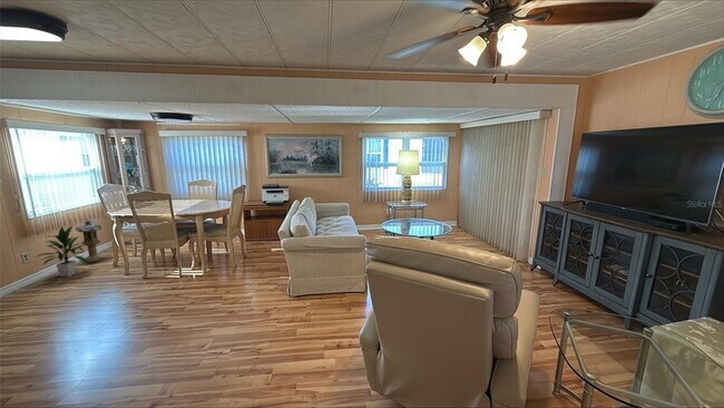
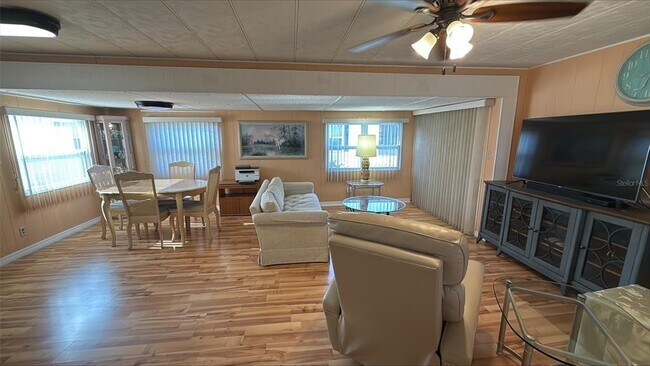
- lantern [75,217,104,264]
- indoor plant [35,223,89,278]
